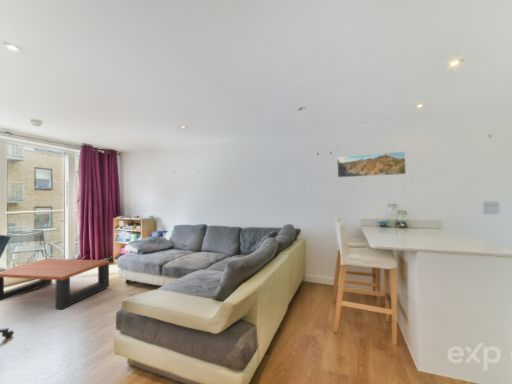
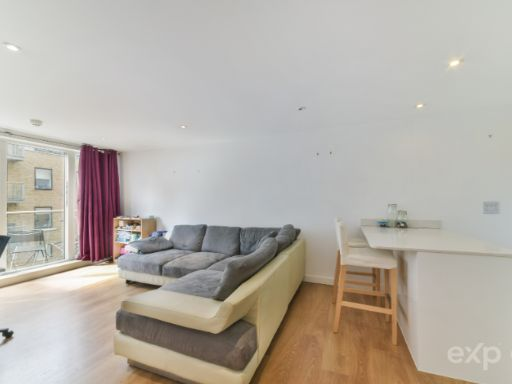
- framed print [336,151,407,178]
- coffee table [0,258,110,310]
